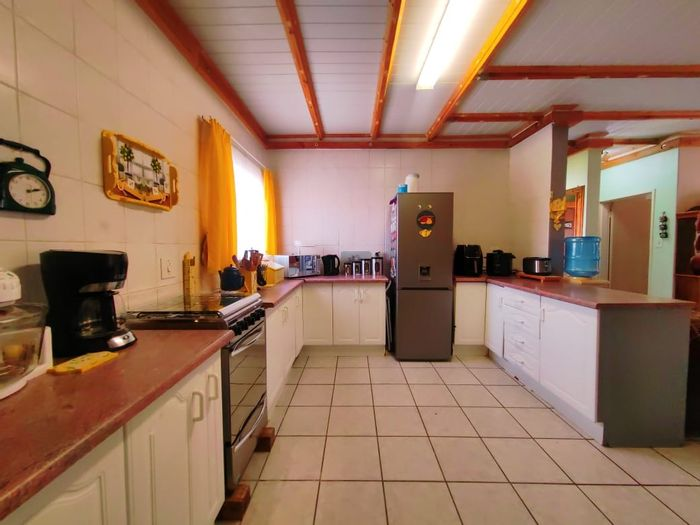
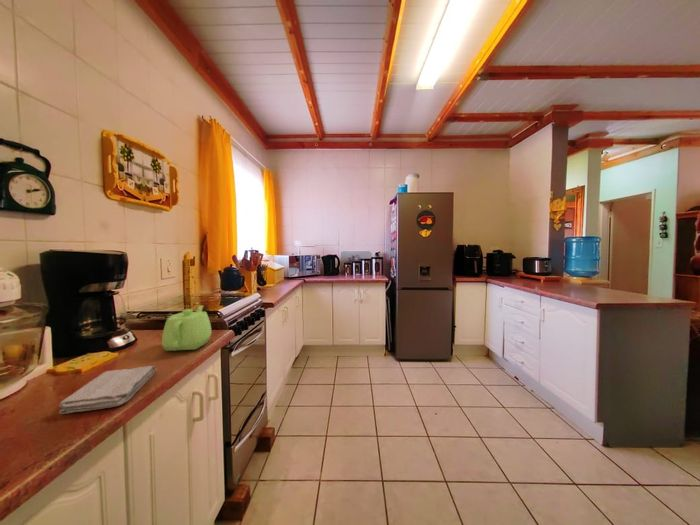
+ washcloth [58,365,156,415]
+ teapot [161,304,212,352]
